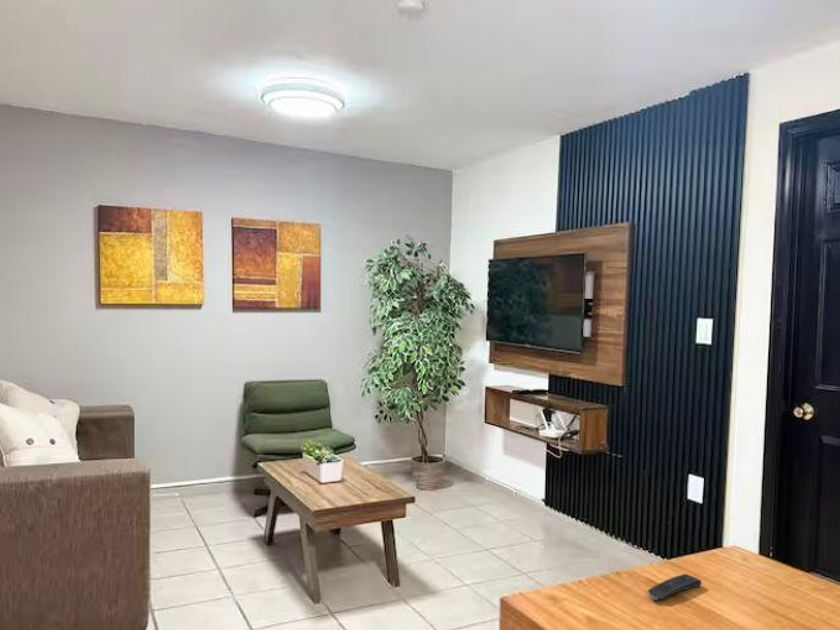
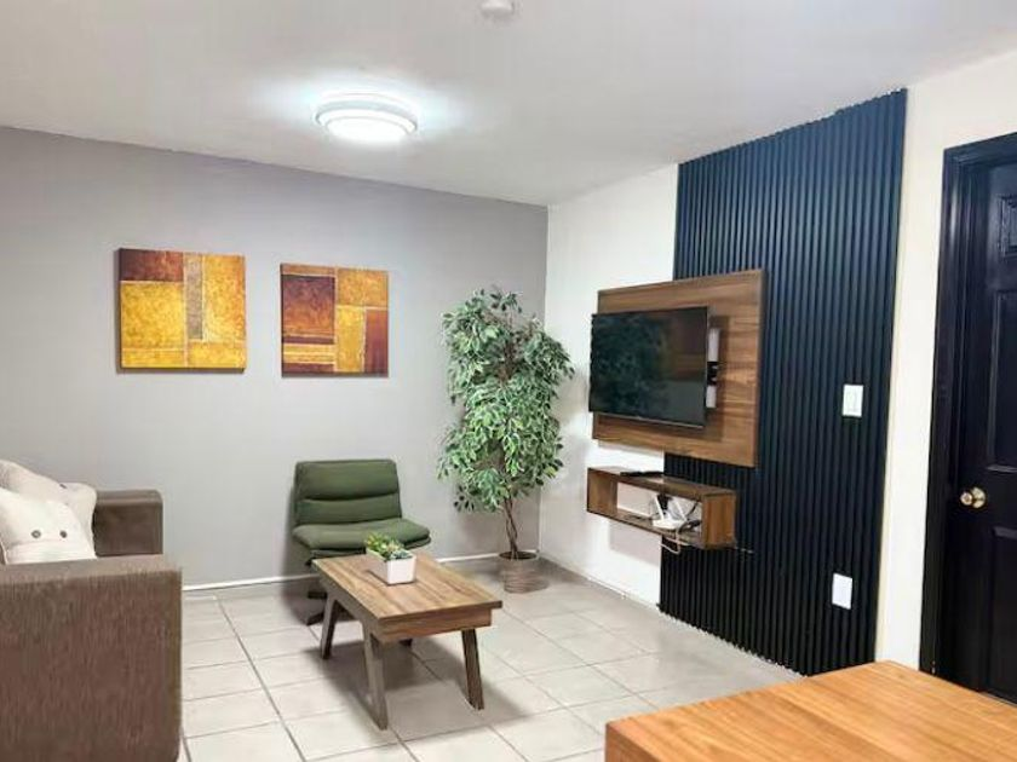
- remote control [647,573,703,601]
